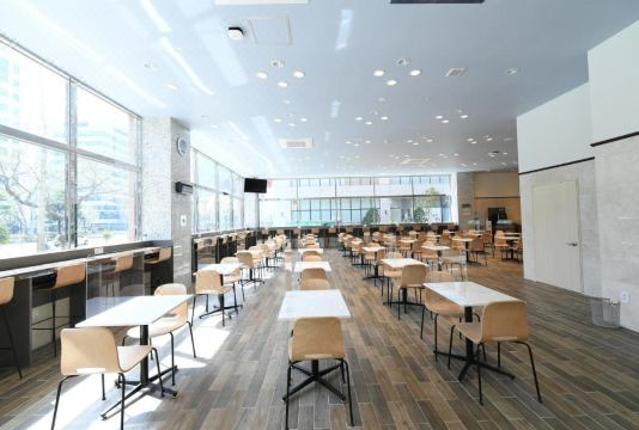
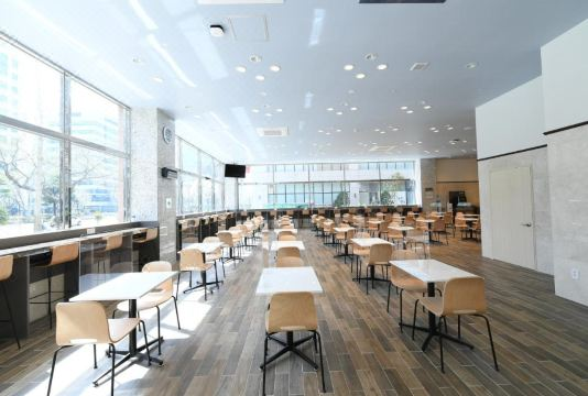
- waste bin [590,296,621,330]
